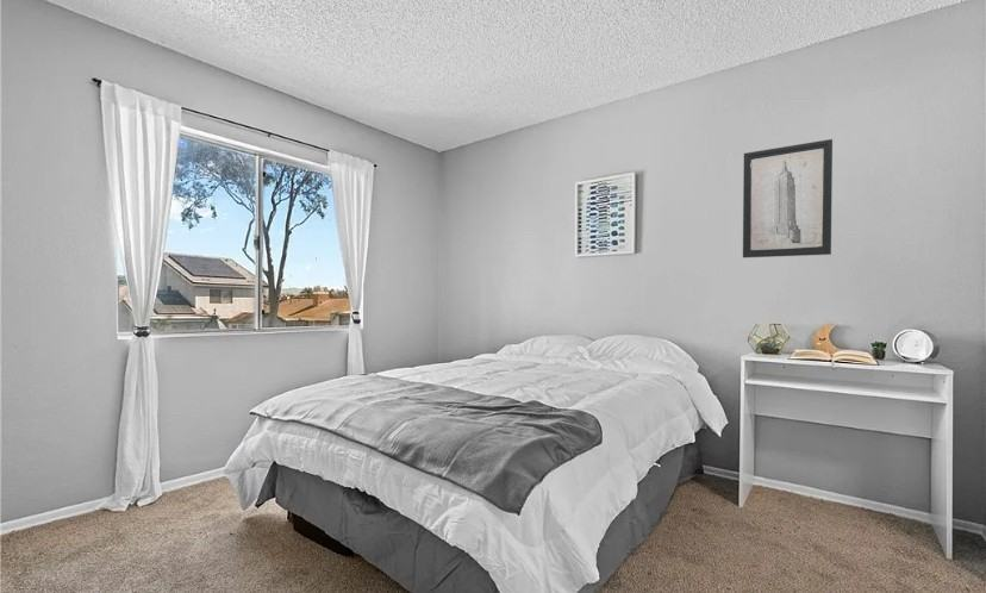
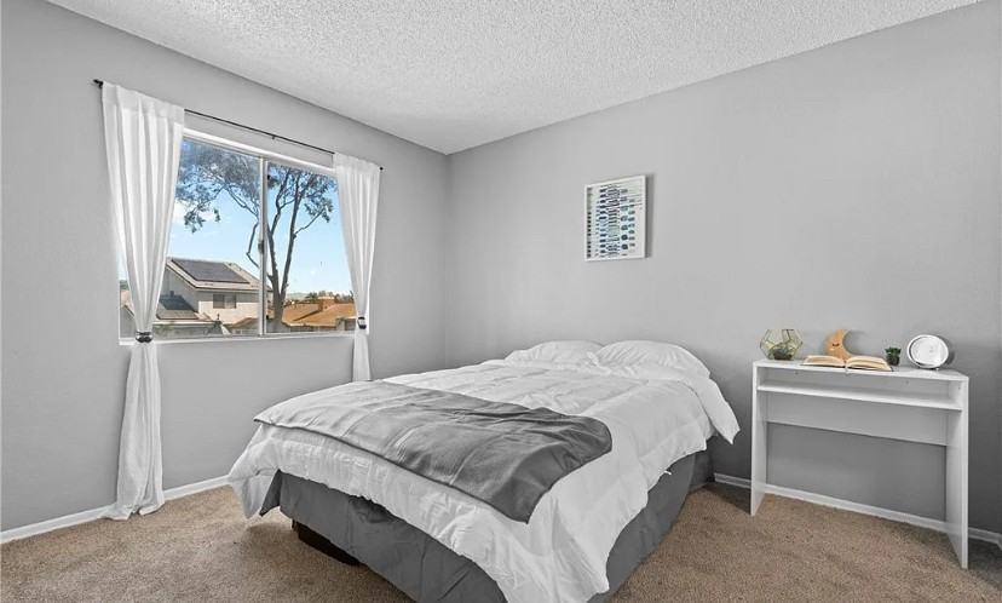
- wall art [742,138,834,258]
